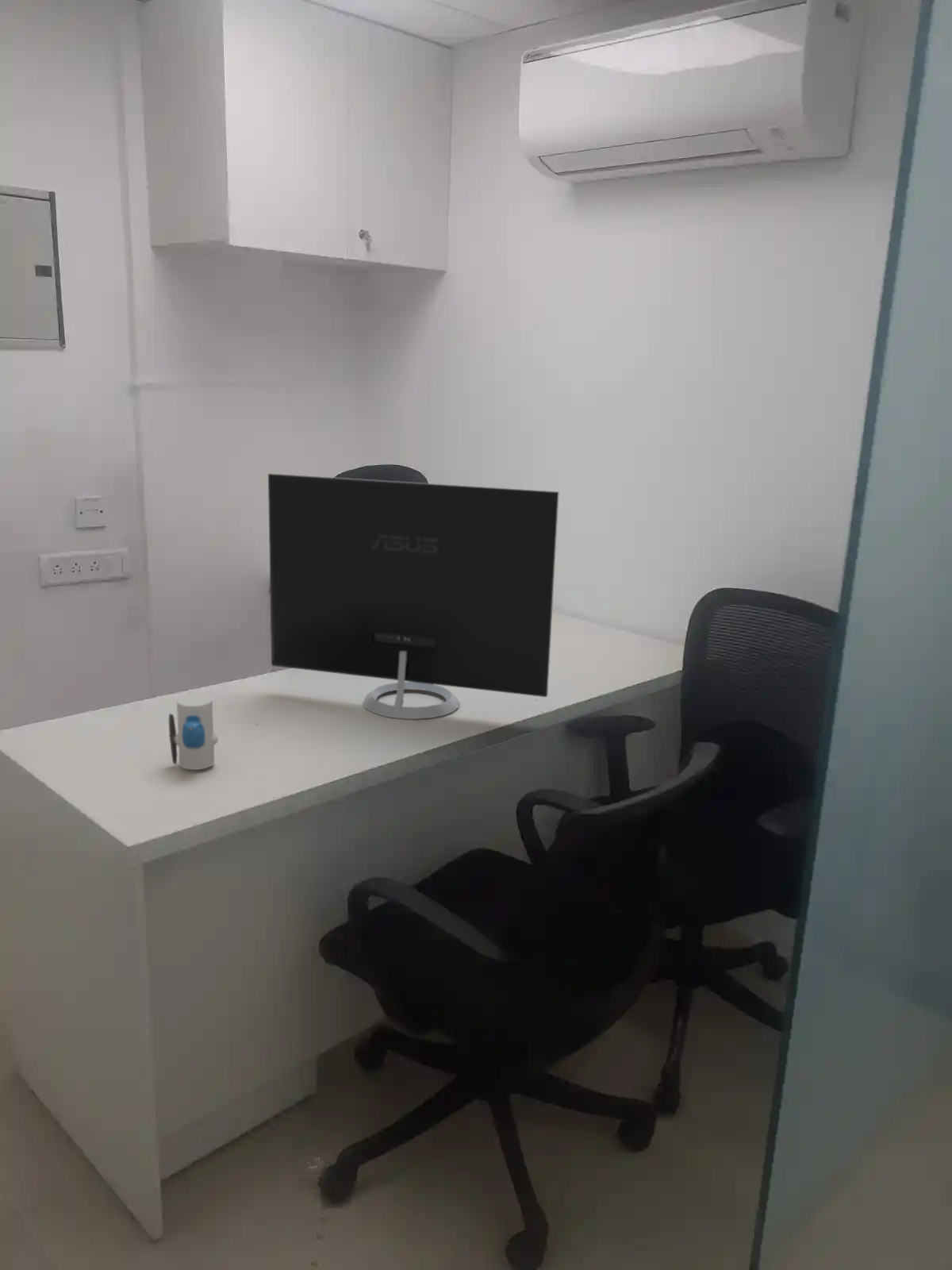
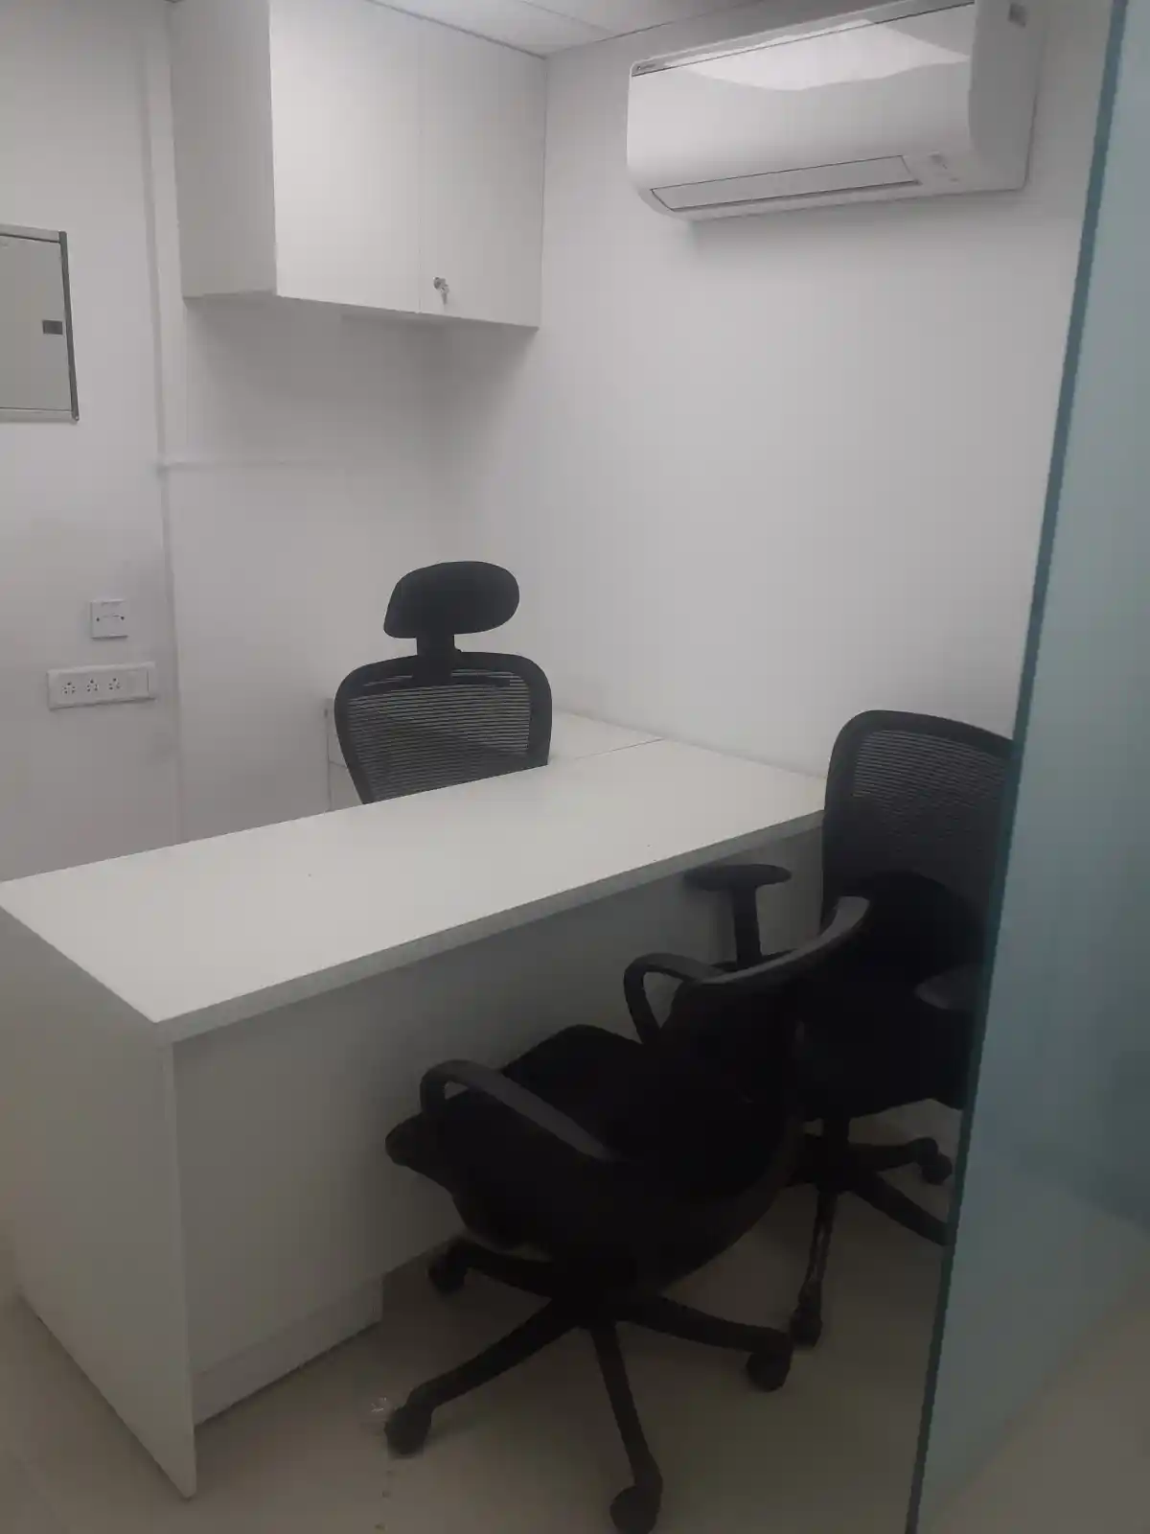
- monitor [267,473,560,720]
- toy [167,695,219,771]
